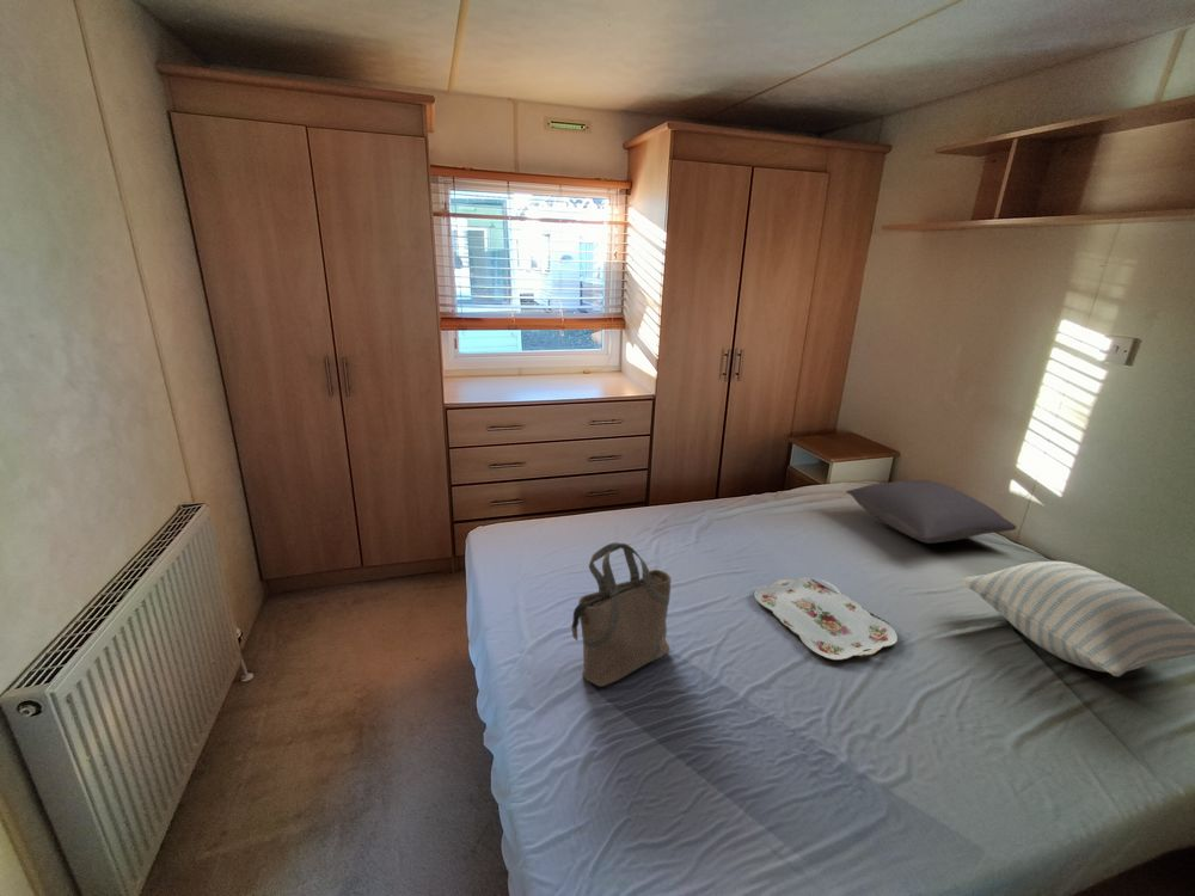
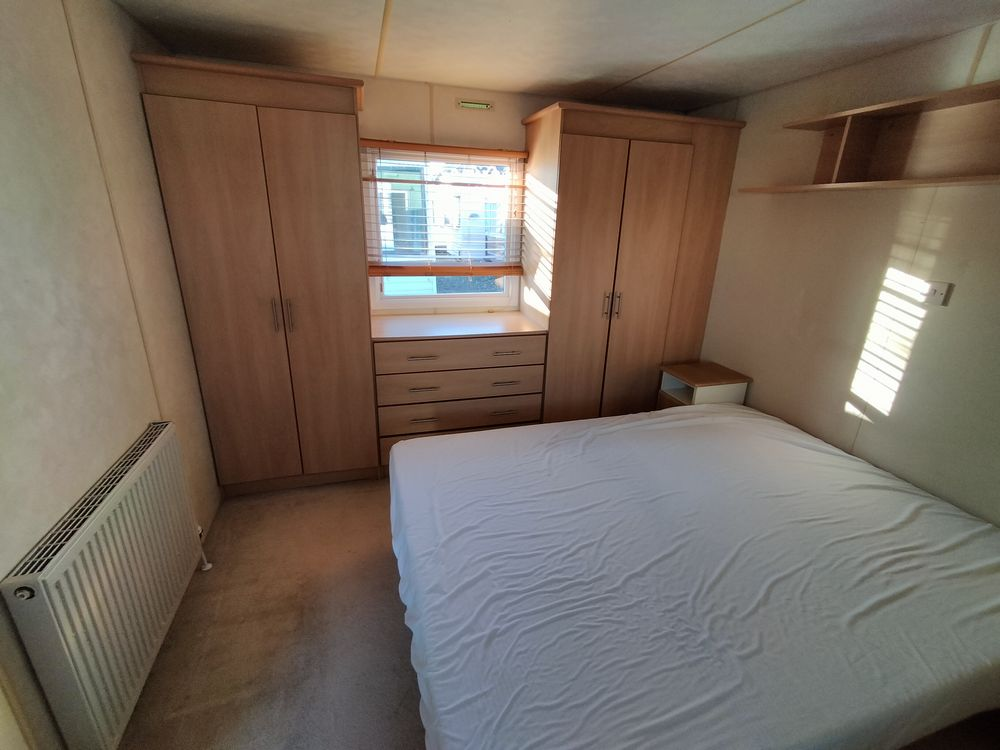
- serving tray [753,576,899,661]
- tote bag [570,541,673,688]
- pillow [962,560,1195,677]
- pillow [845,479,1017,545]
